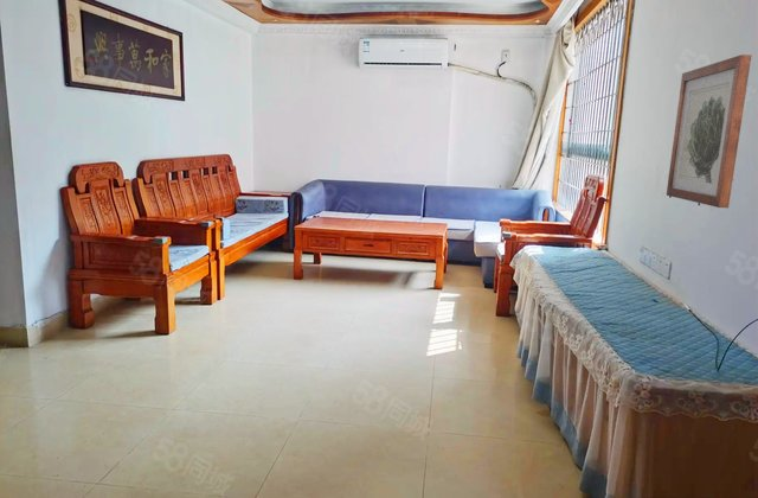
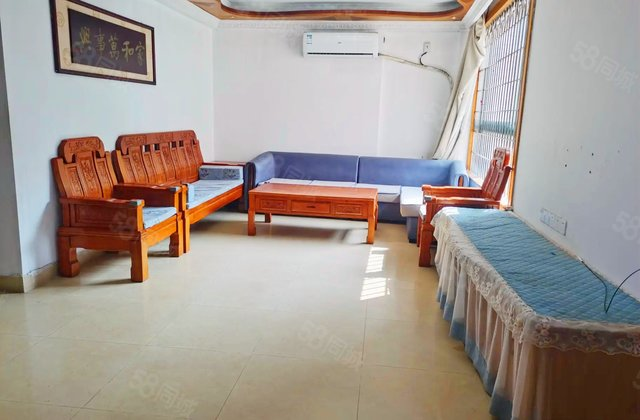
- wall art [666,53,752,209]
